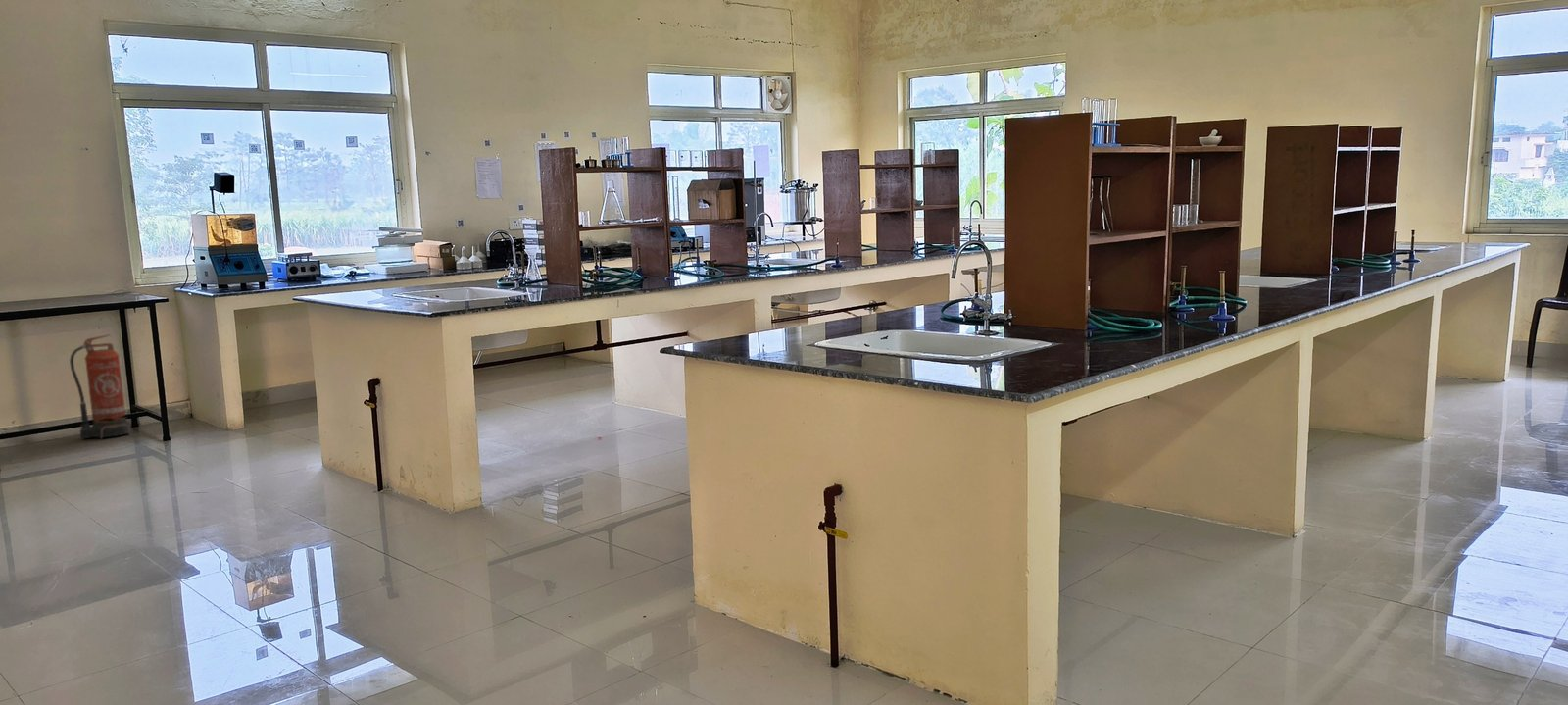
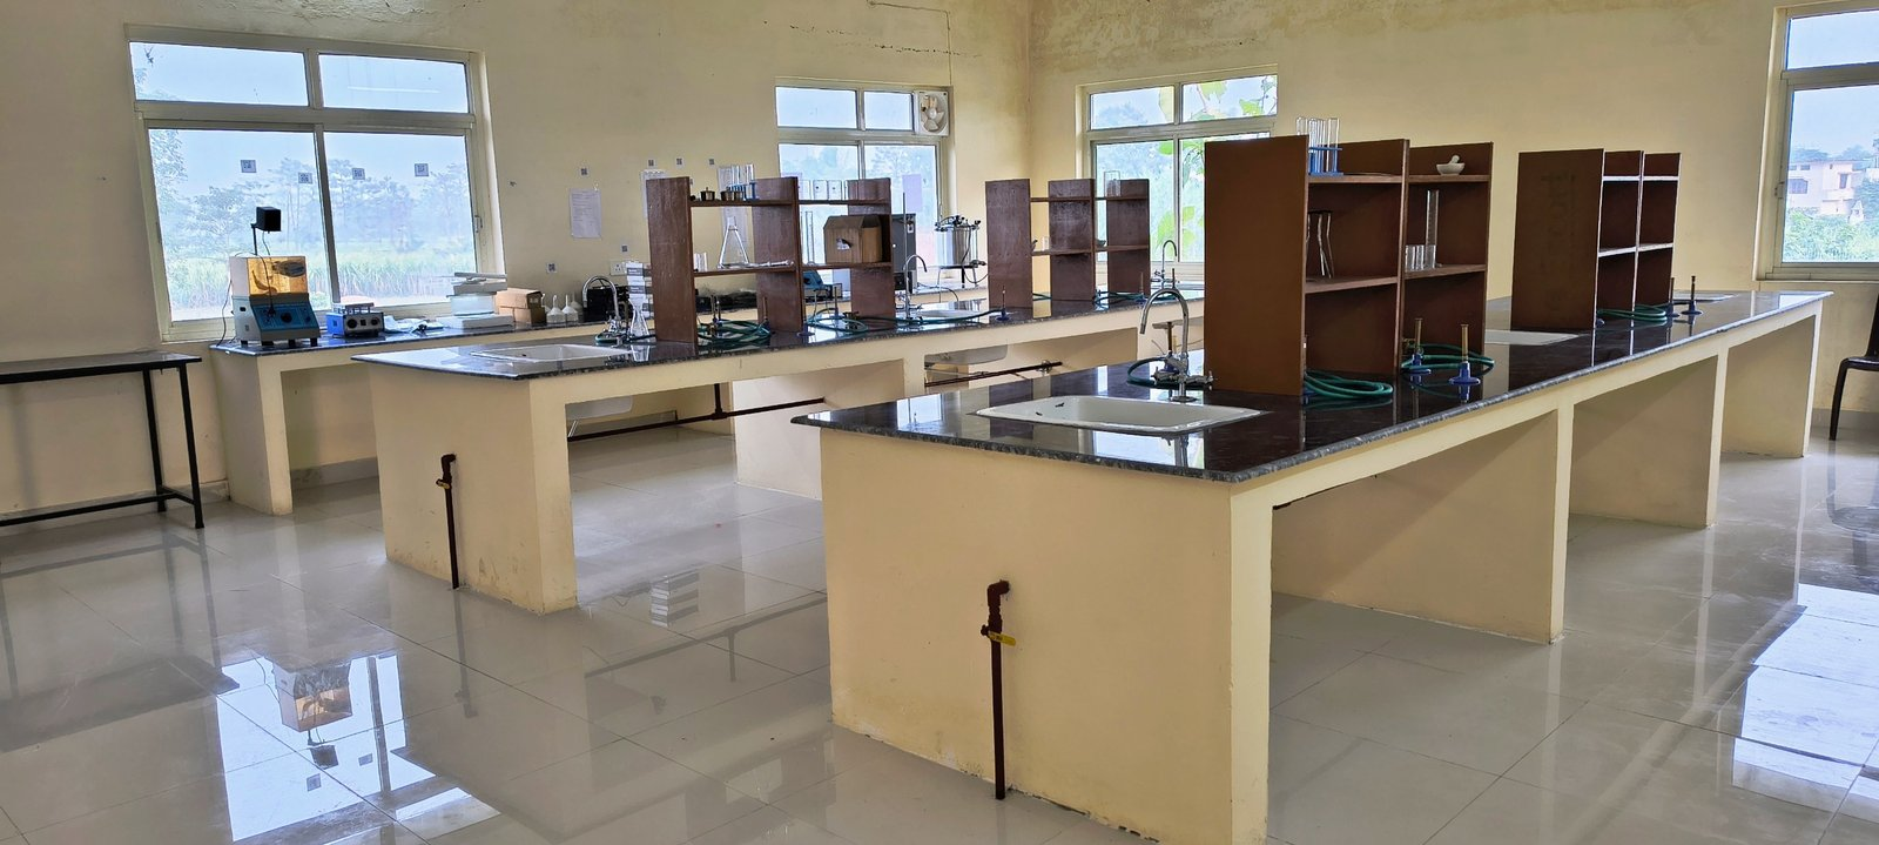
- fire extinguisher [69,333,131,440]
